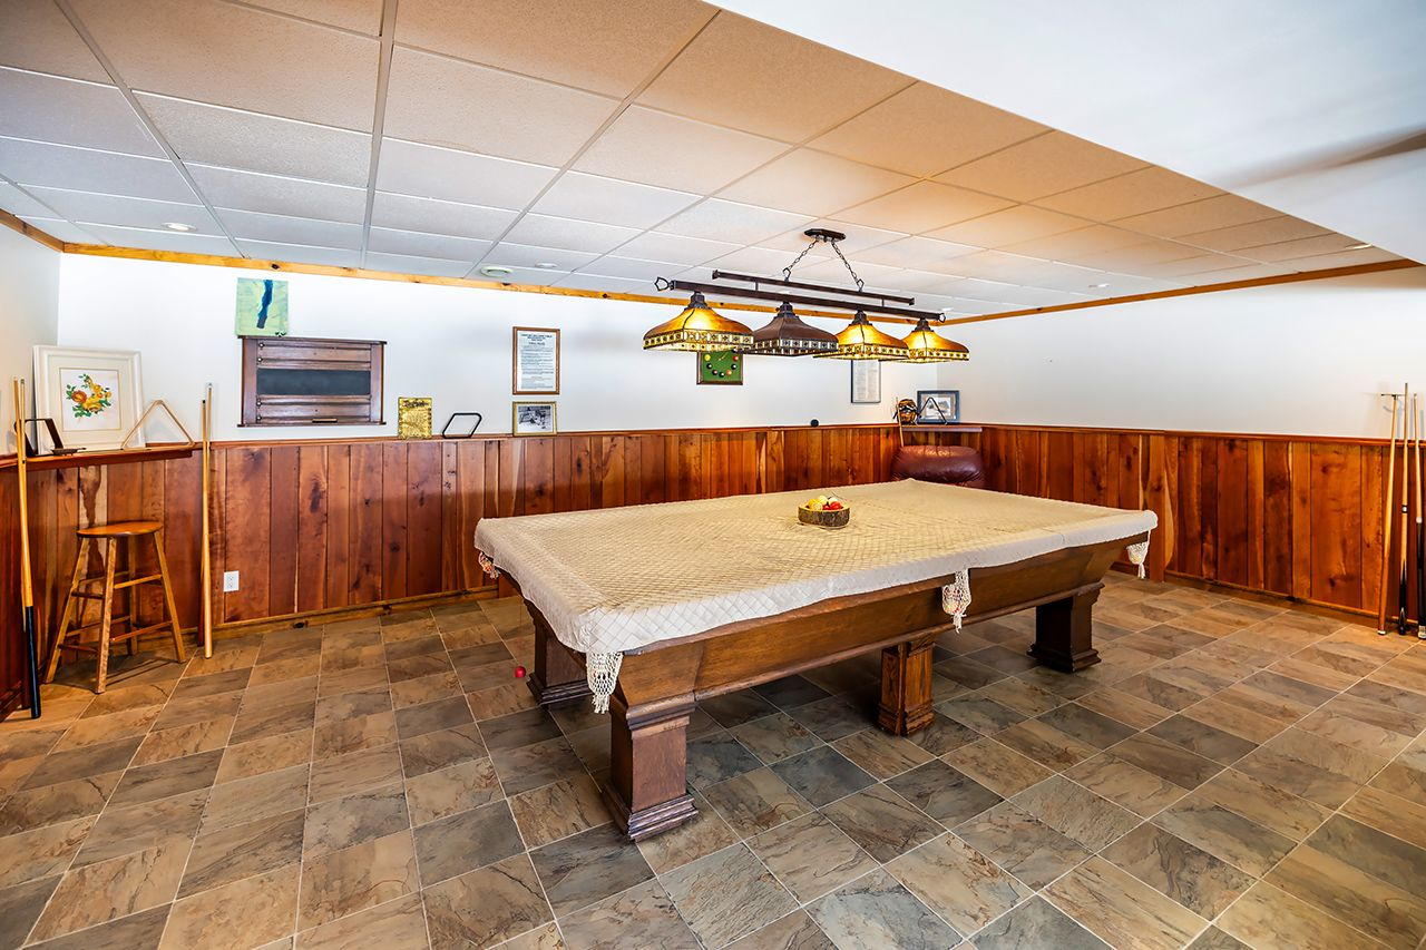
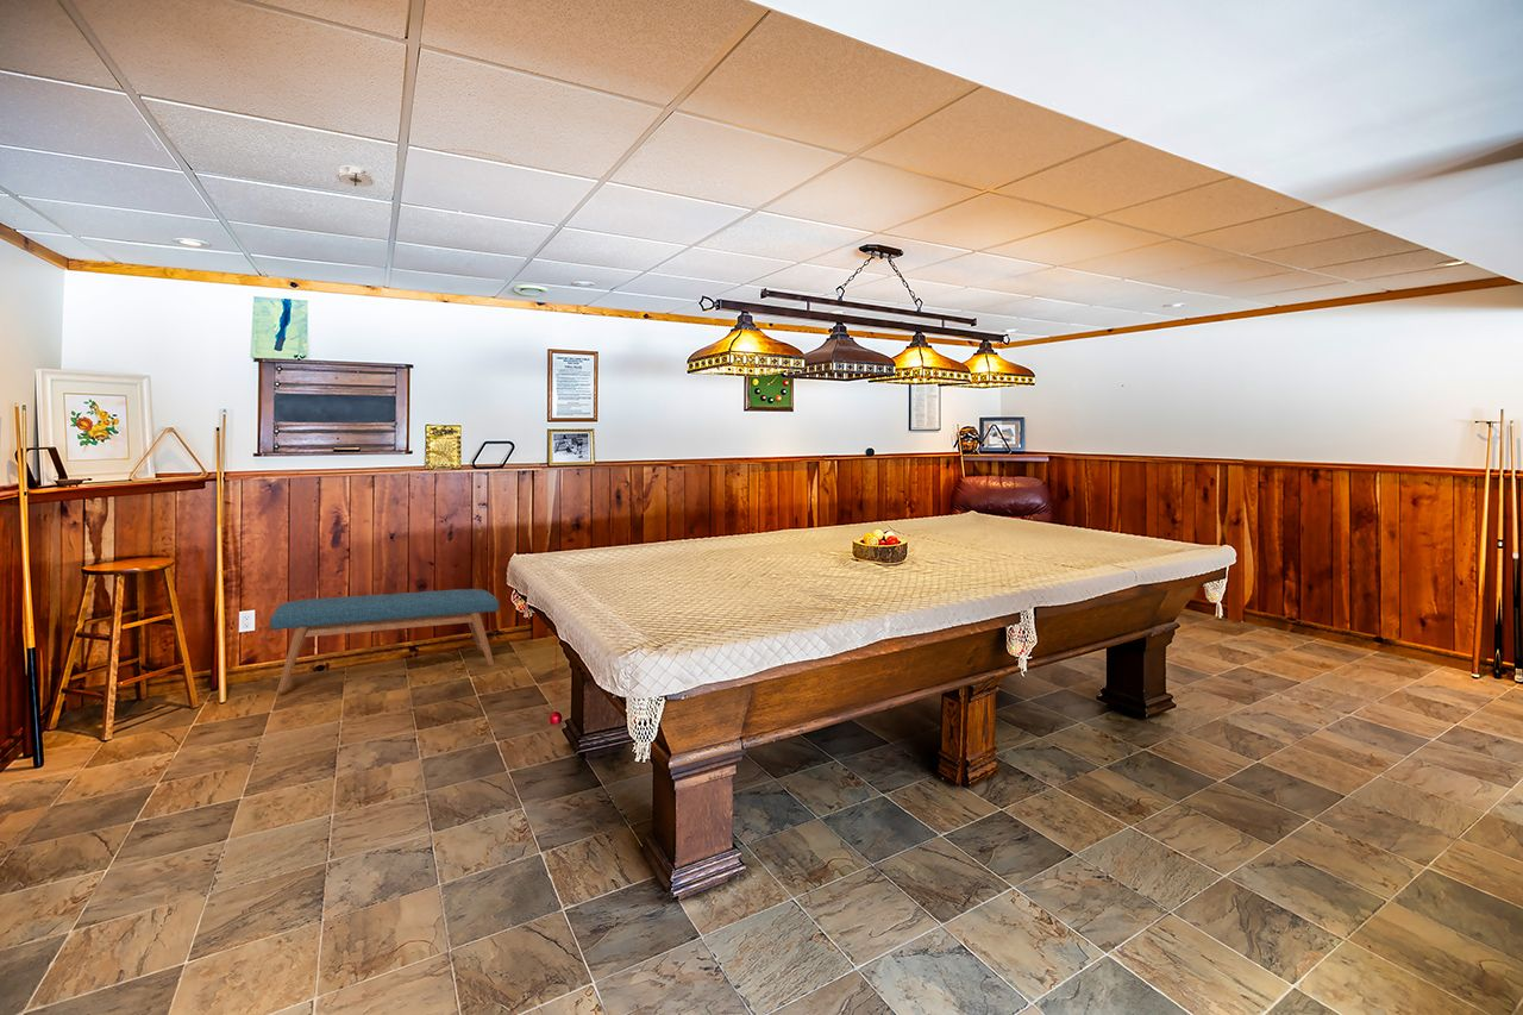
+ smoke detector [333,164,376,188]
+ bench [269,588,500,693]
